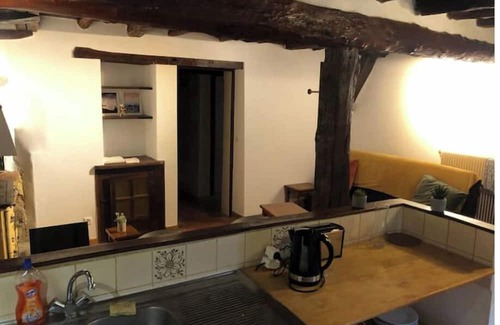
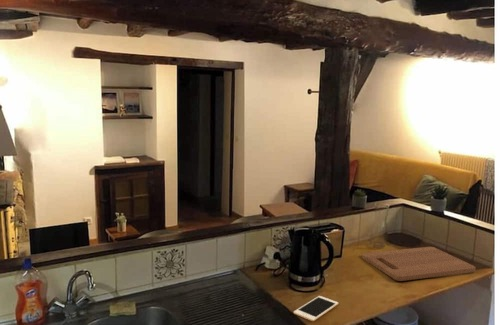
+ cutting board [361,246,476,282]
+ cell phone [293,295,339,322]
